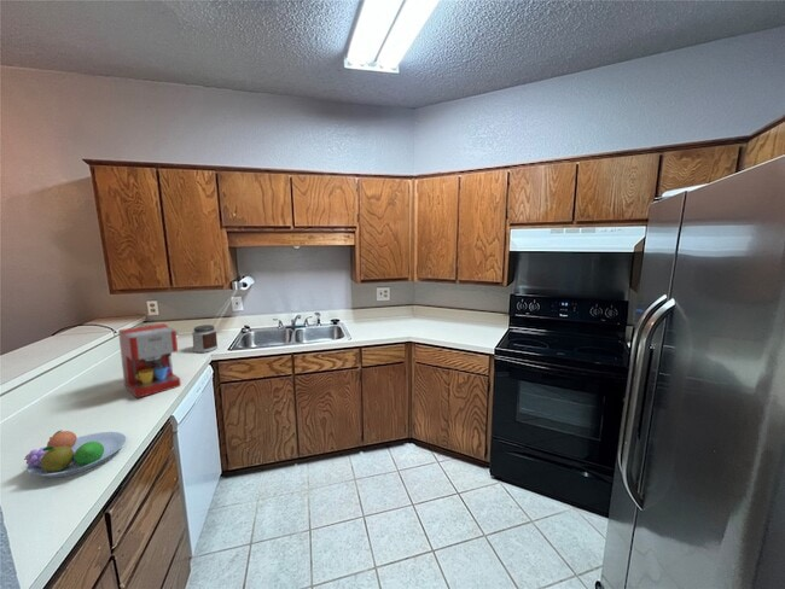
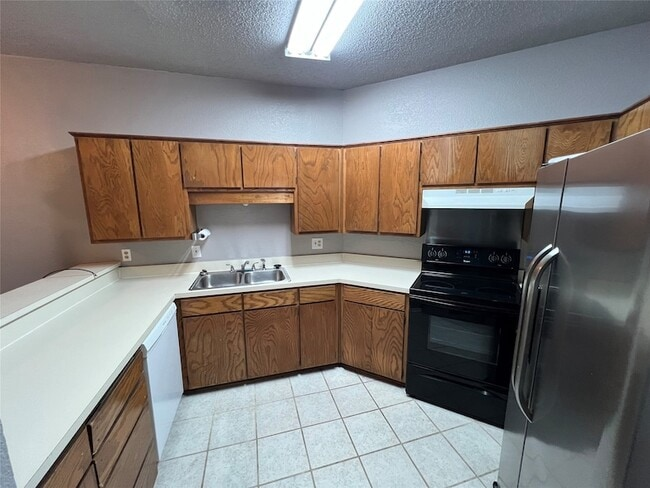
- jar [191,323,219,354]
- fruit bowl [23,430,127,478]
- coffee maker [117,322,182,398]
